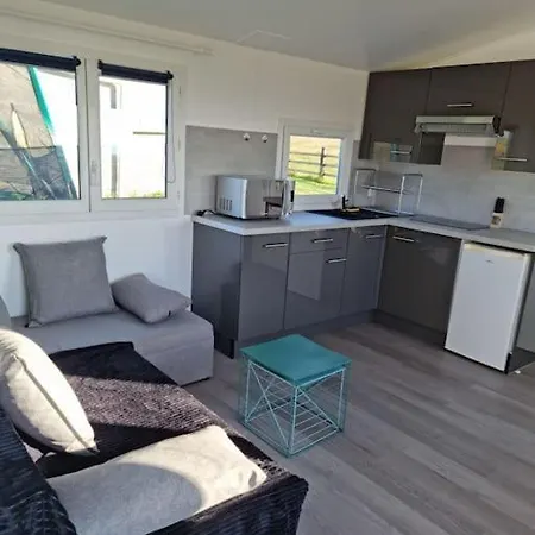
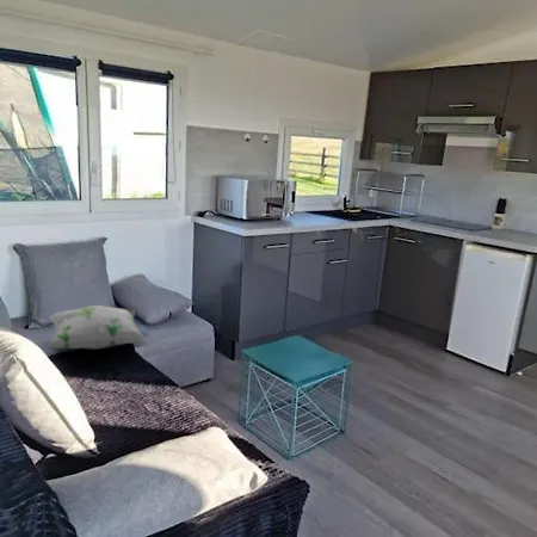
+ decorative pillow [47,304,148,351]
